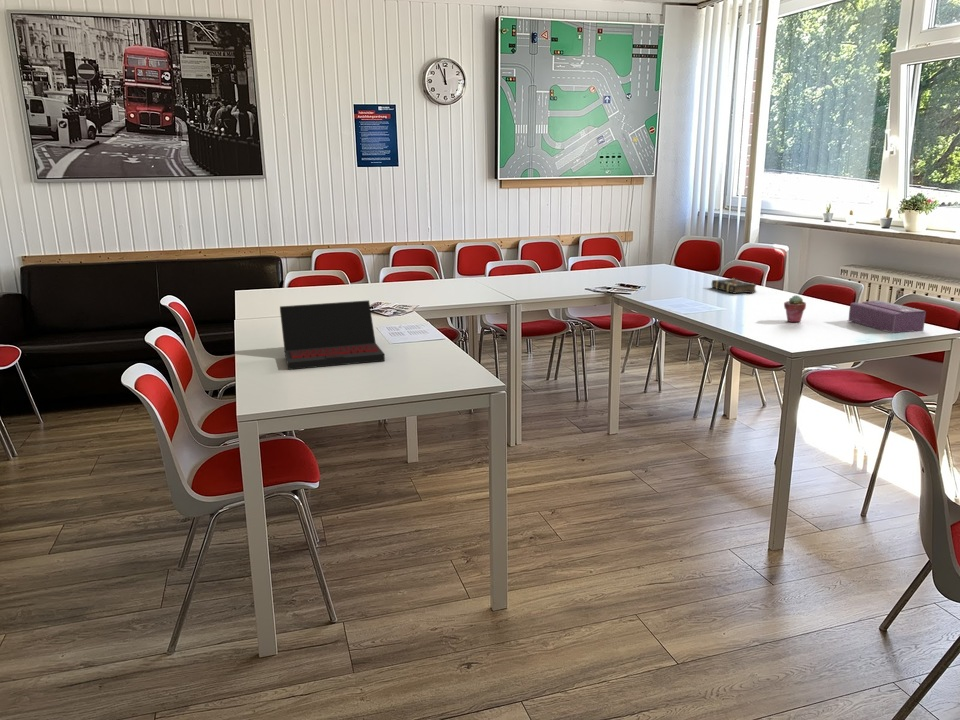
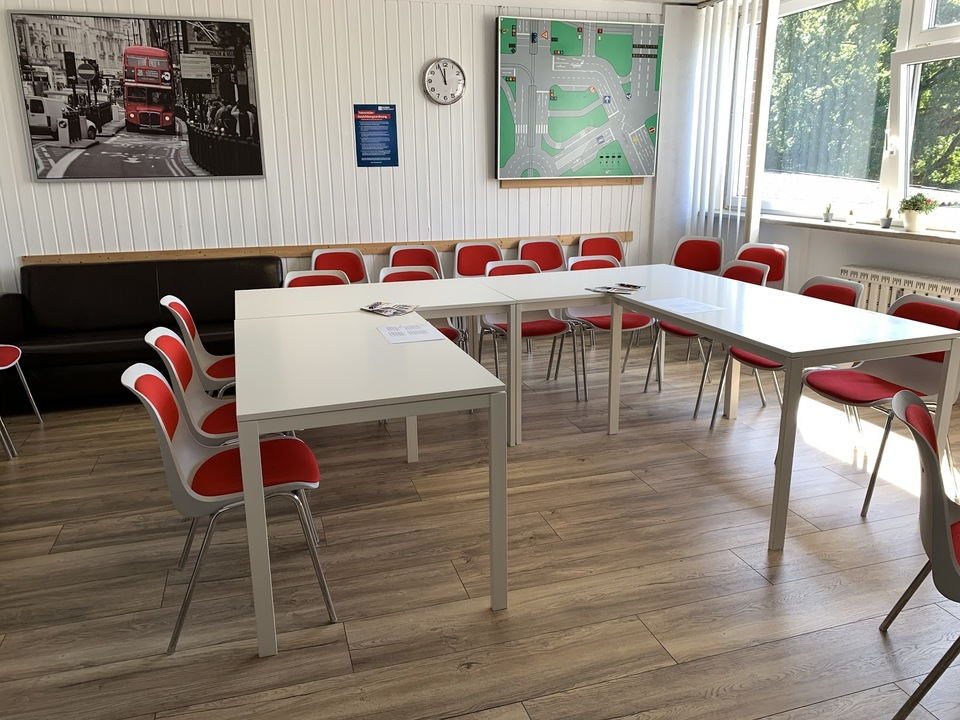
- laptop [279,299,386,371]
- tissue box [847,299,927,334]
- book [711,277,758,295]
- potted succulent [783,294,807,323]
